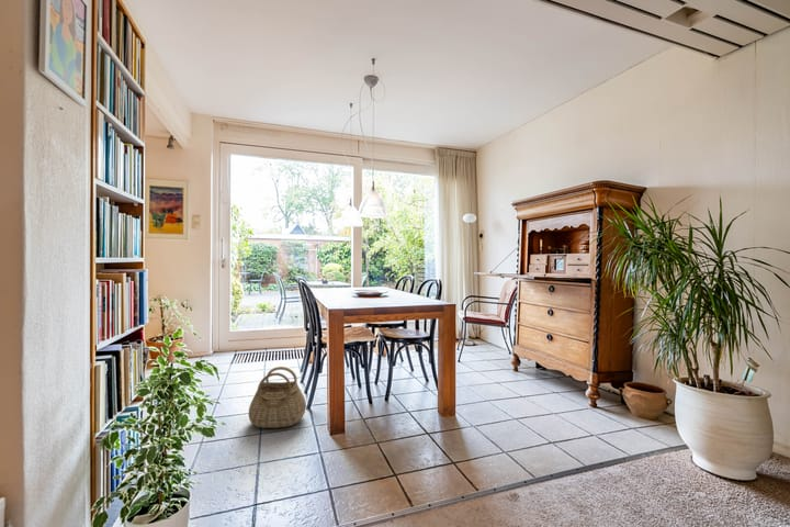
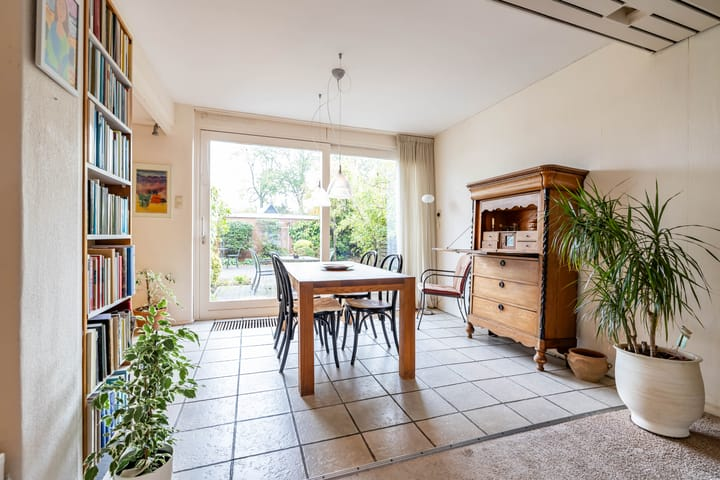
- basket [248,366,307,429]
